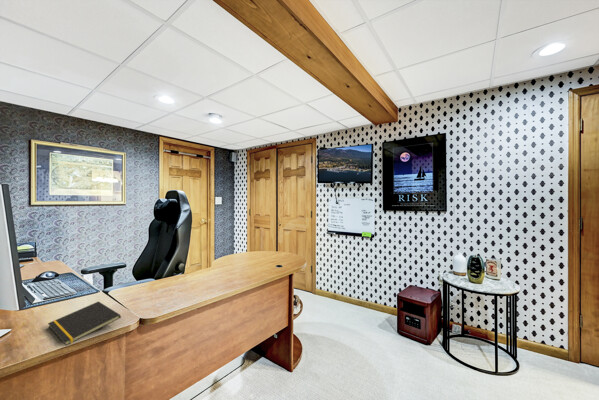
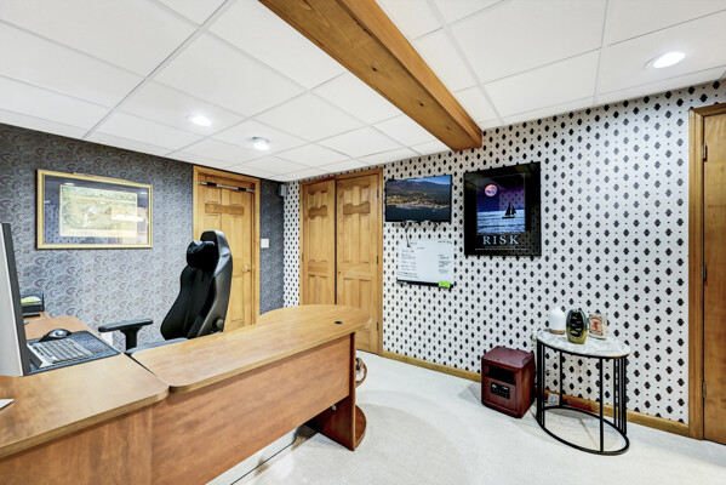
- notepad [47,300,122,346]
